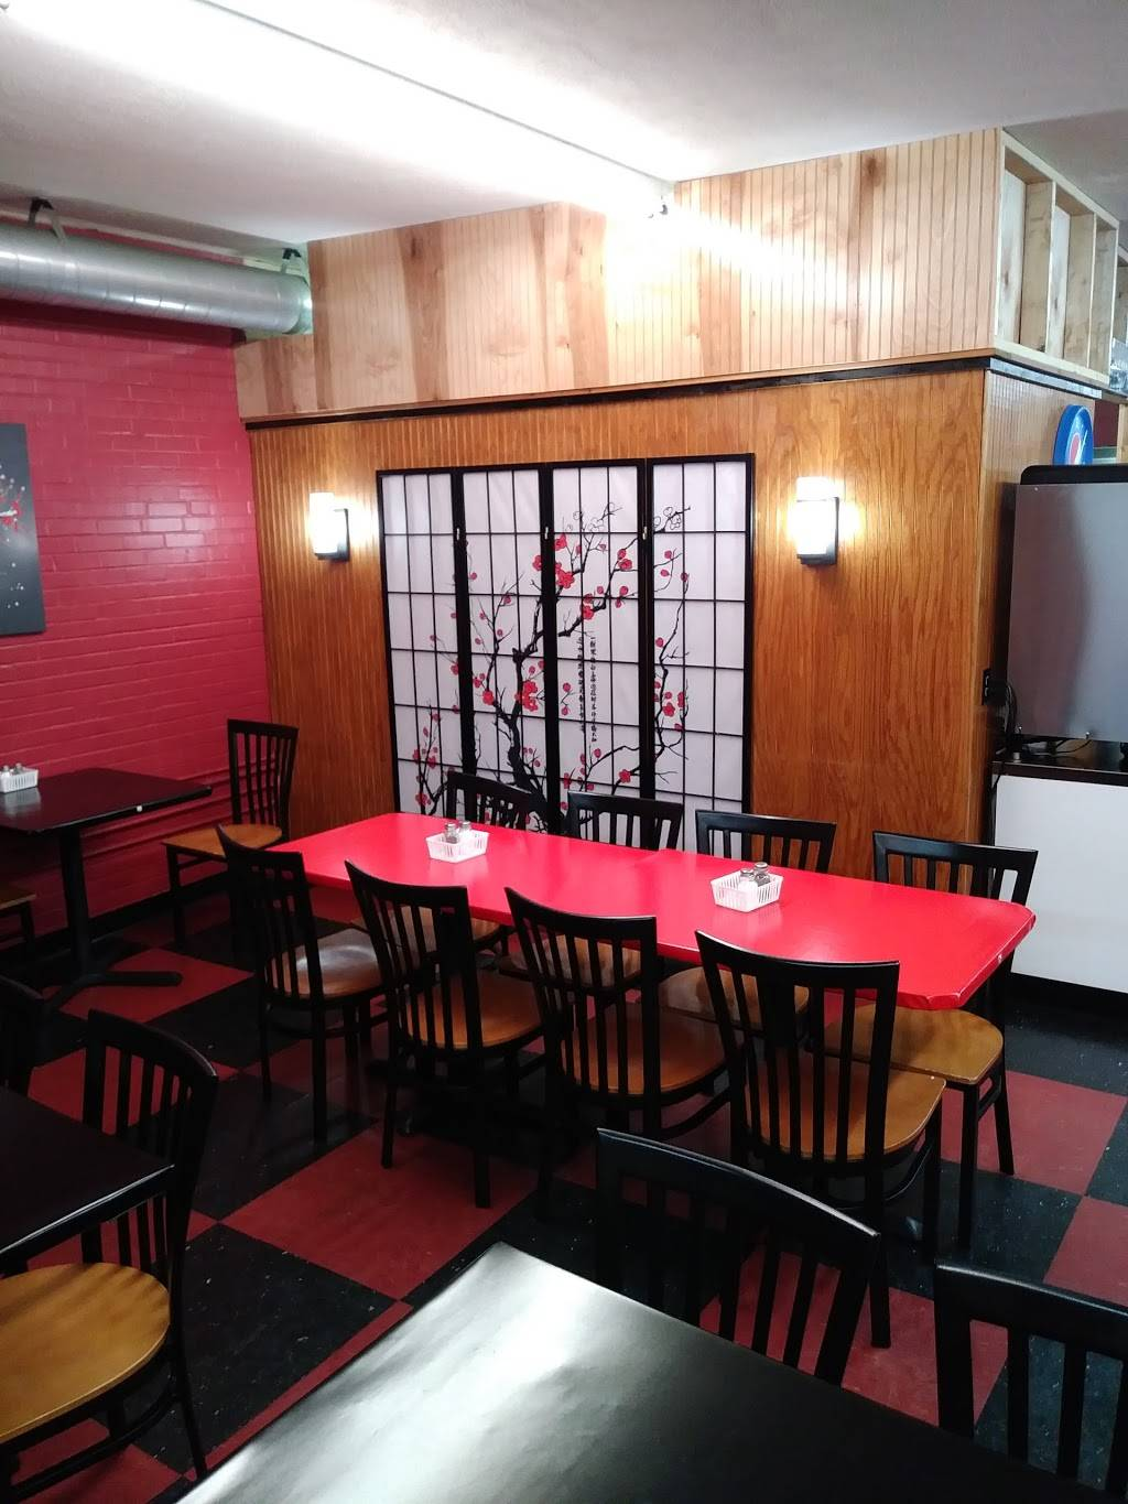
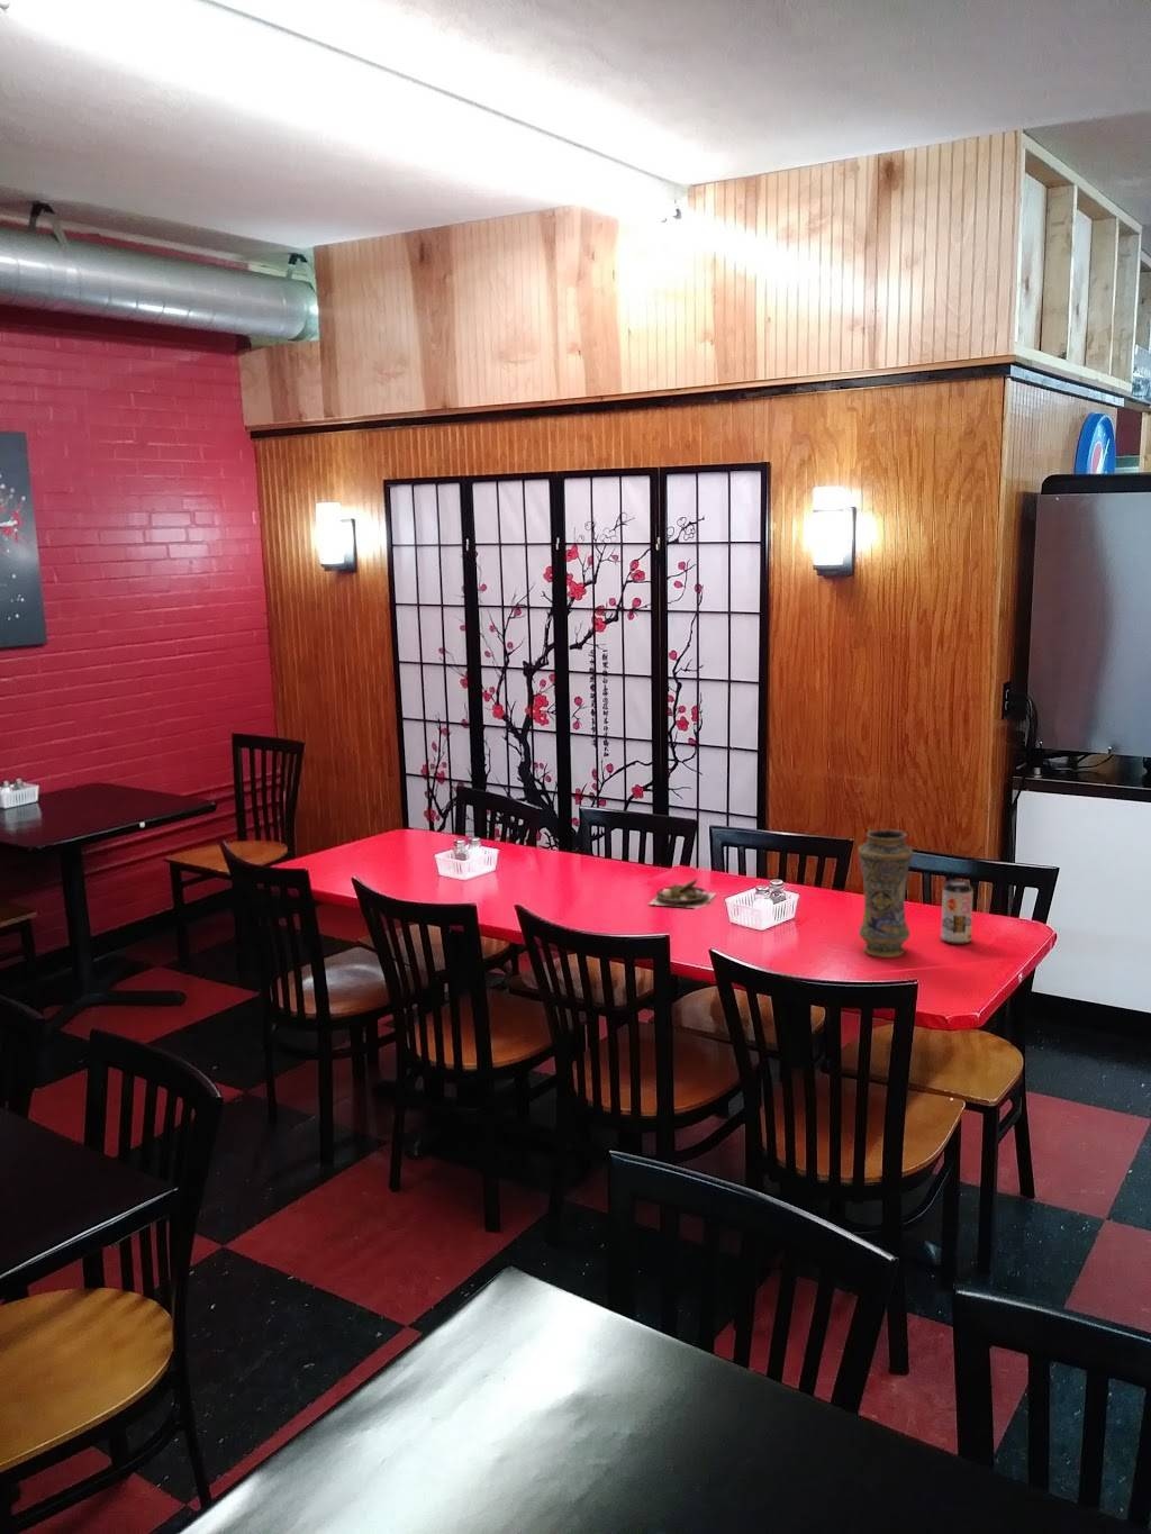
+ beverage can [939,879,974,947]
+ vase [856,828,914,959]
+ plate [648,876,717,909]
